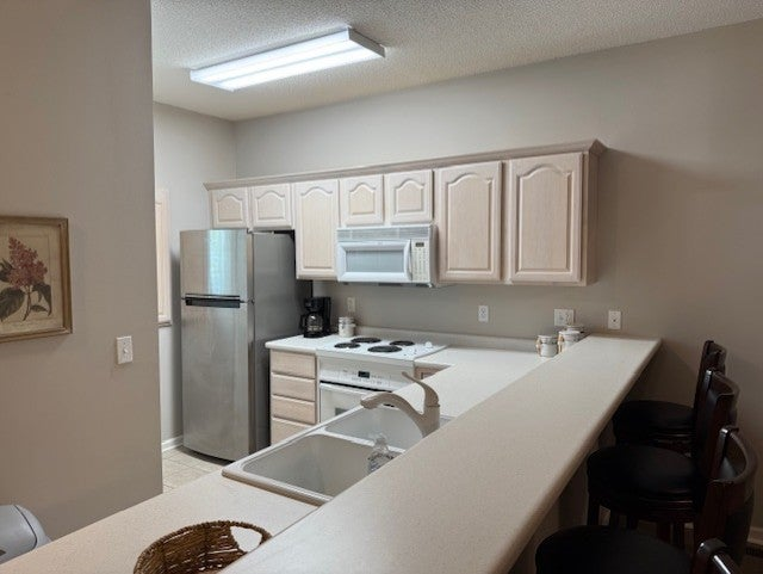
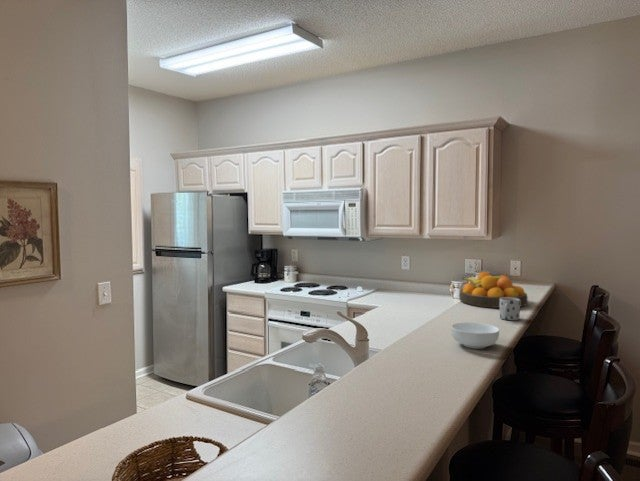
+ fruit bowl [458,271,529,309]
+ mug [499,298,521,321]
+ cereal bowl [450,321,500,350]
